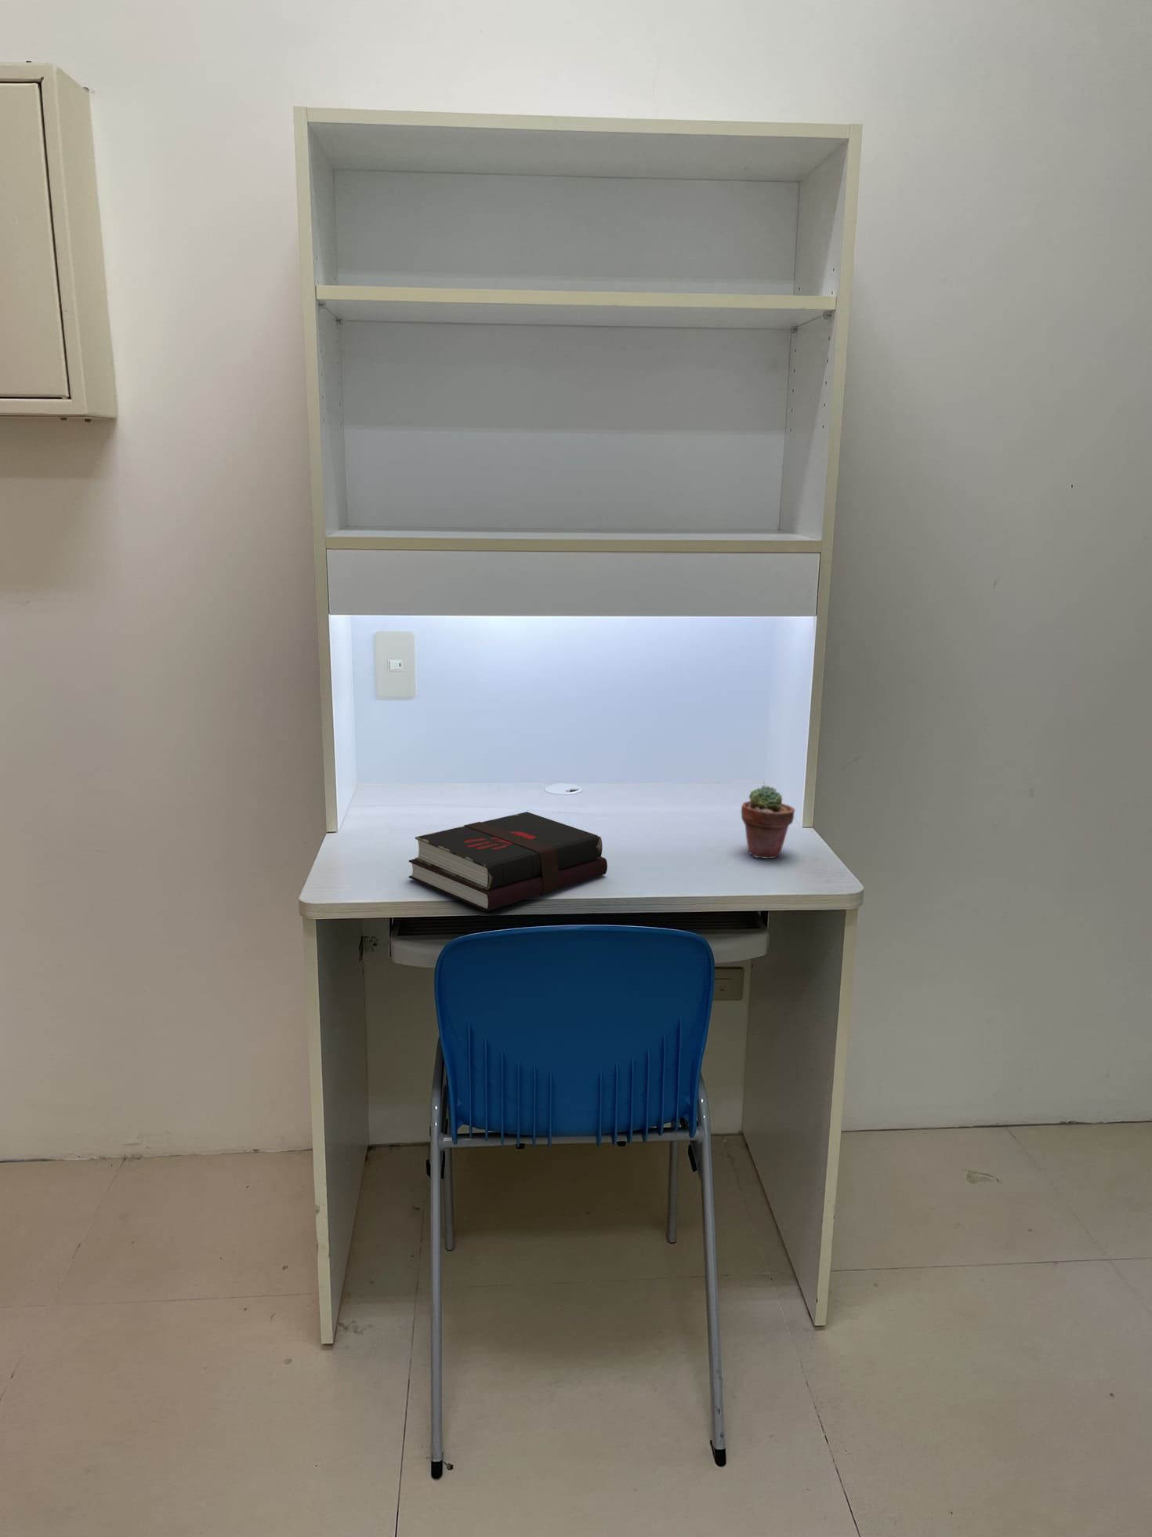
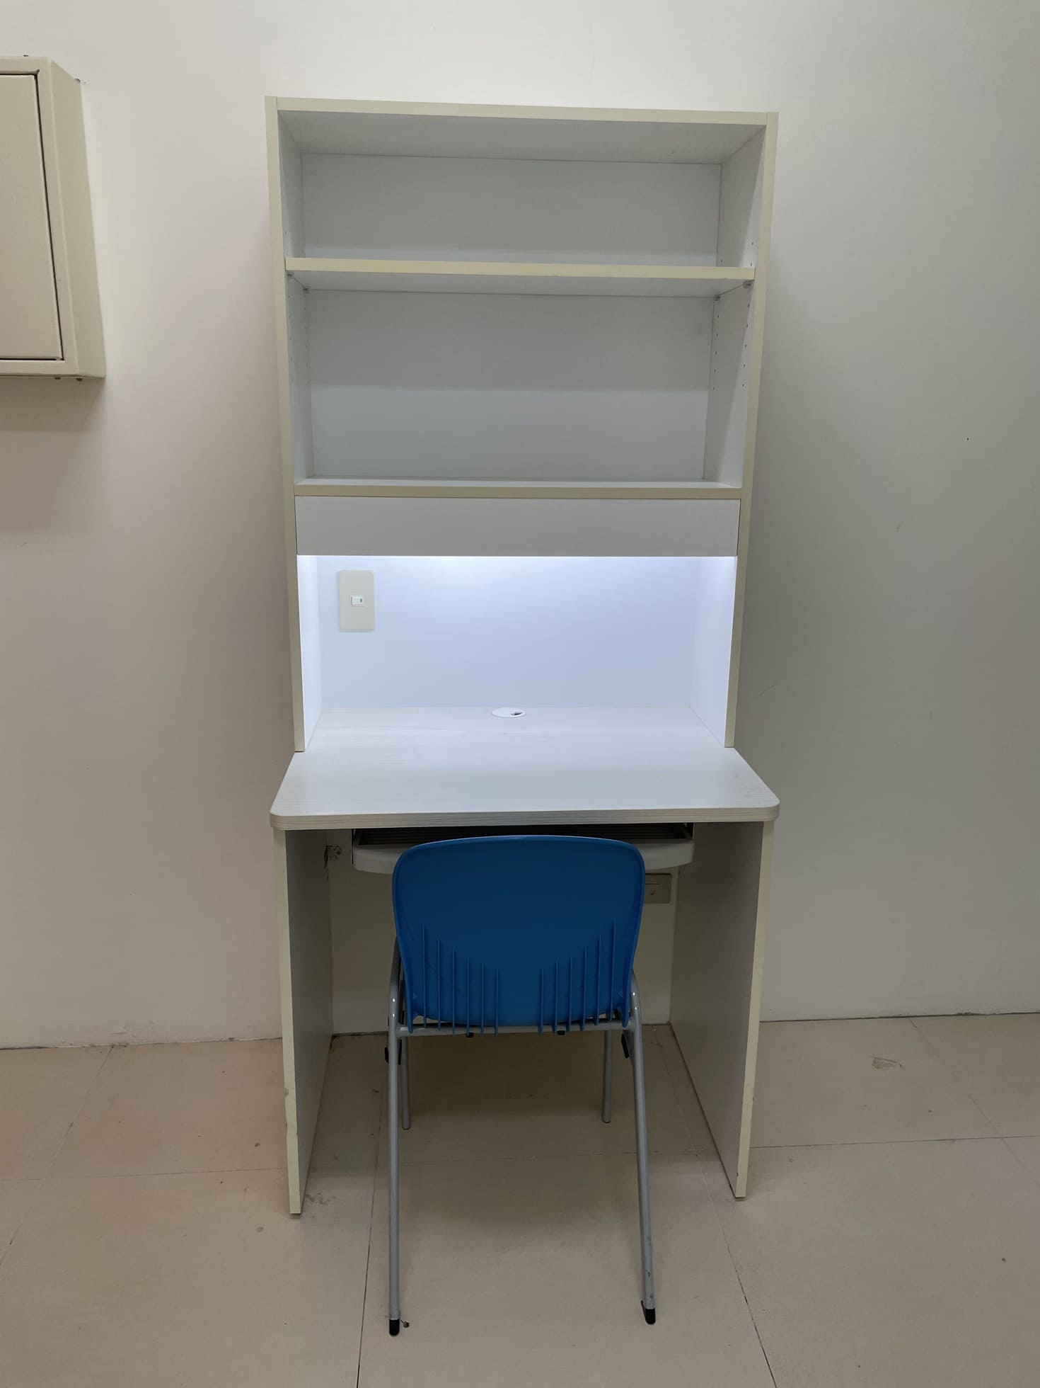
- potted succulent [741,784,795,859]
- hardback book [408,811,609,913]
